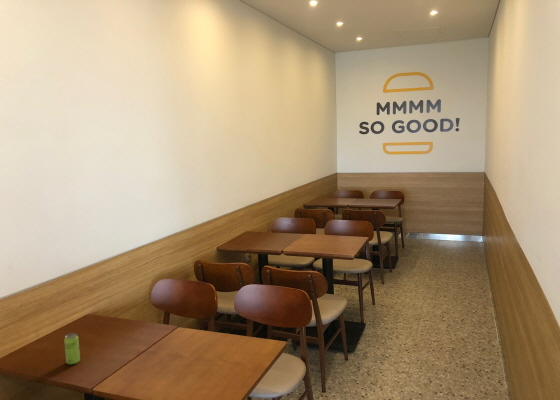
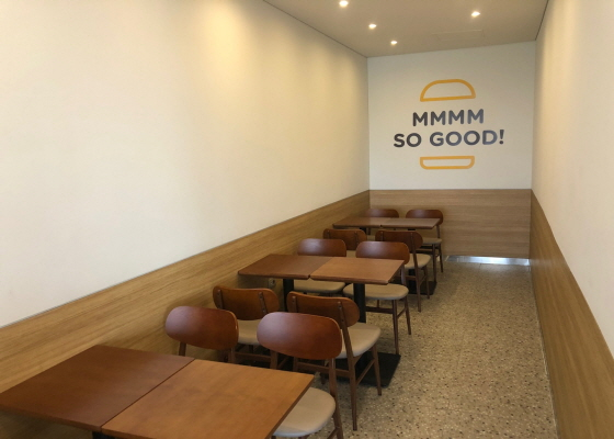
- beverage can [63,332,81,366]
